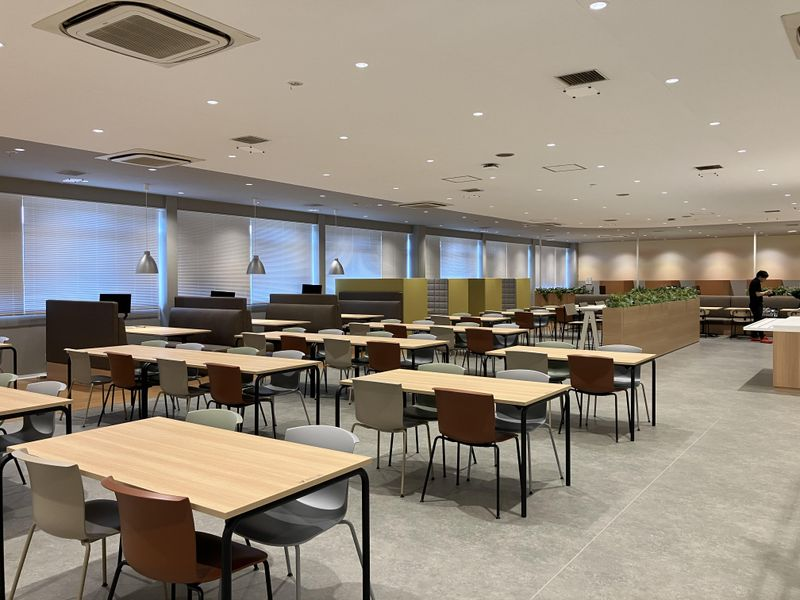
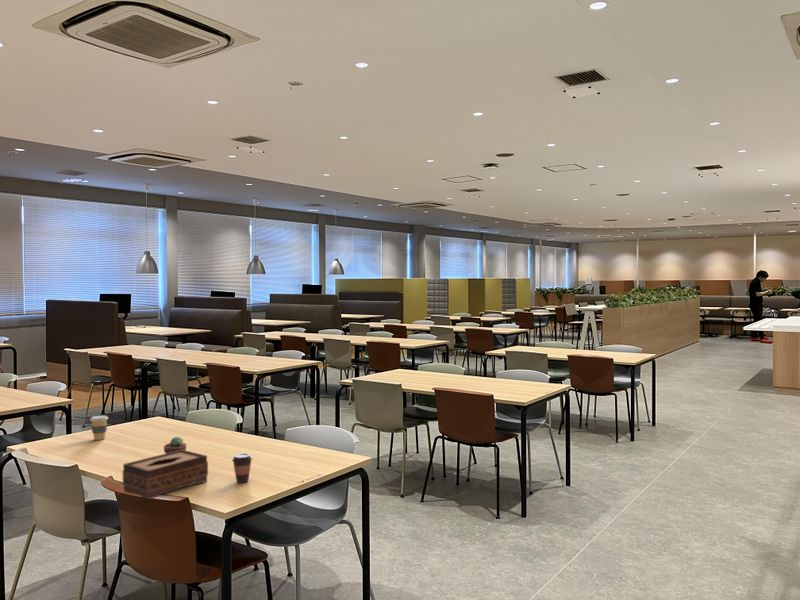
+ coffee cup [89,414,109,441]
+ potted succulent [163,436,187,454]
+ coffee cup [231,452,254,484]
+ tissue box [122,450,209,500]
